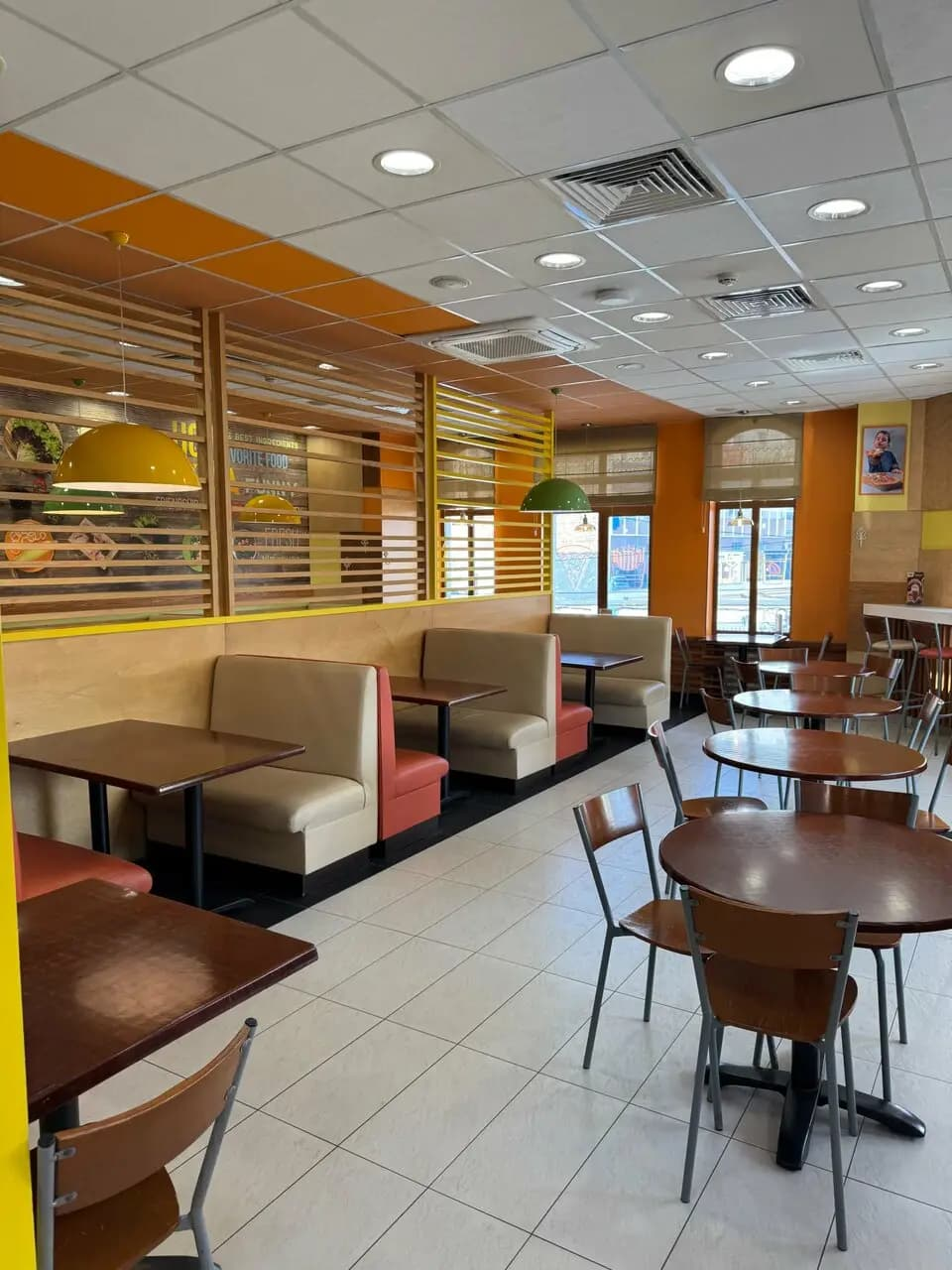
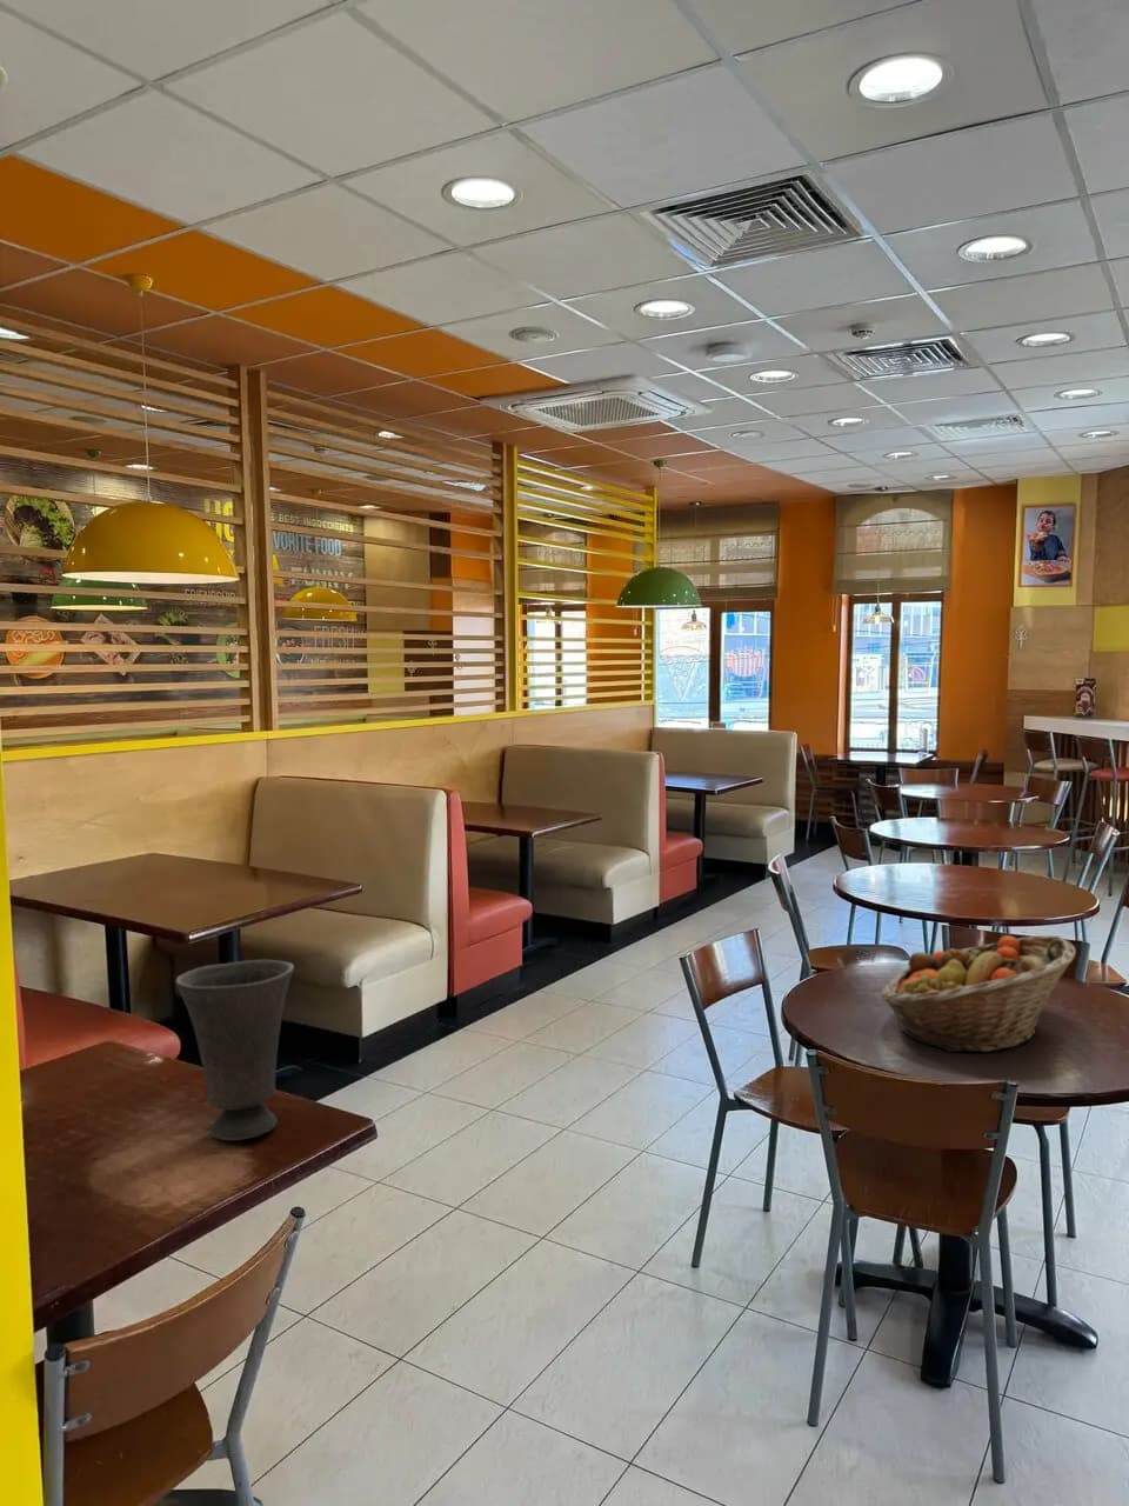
+ fruit basket [880,934,1077,1053]
+ vase [174,959,295,1141]
